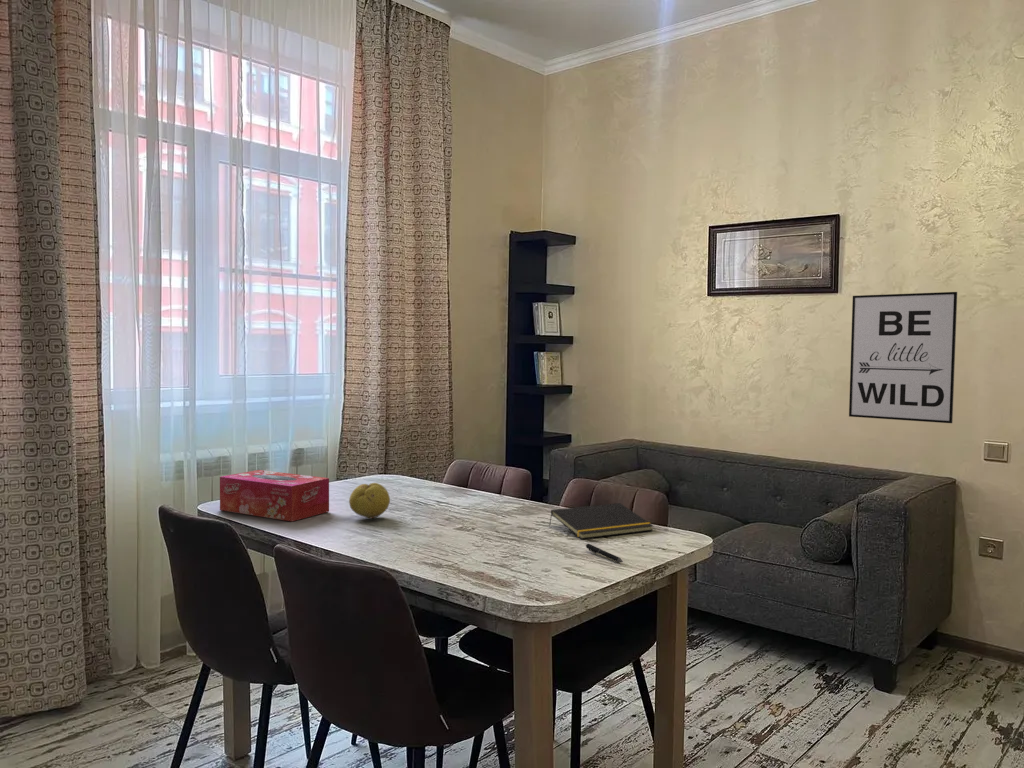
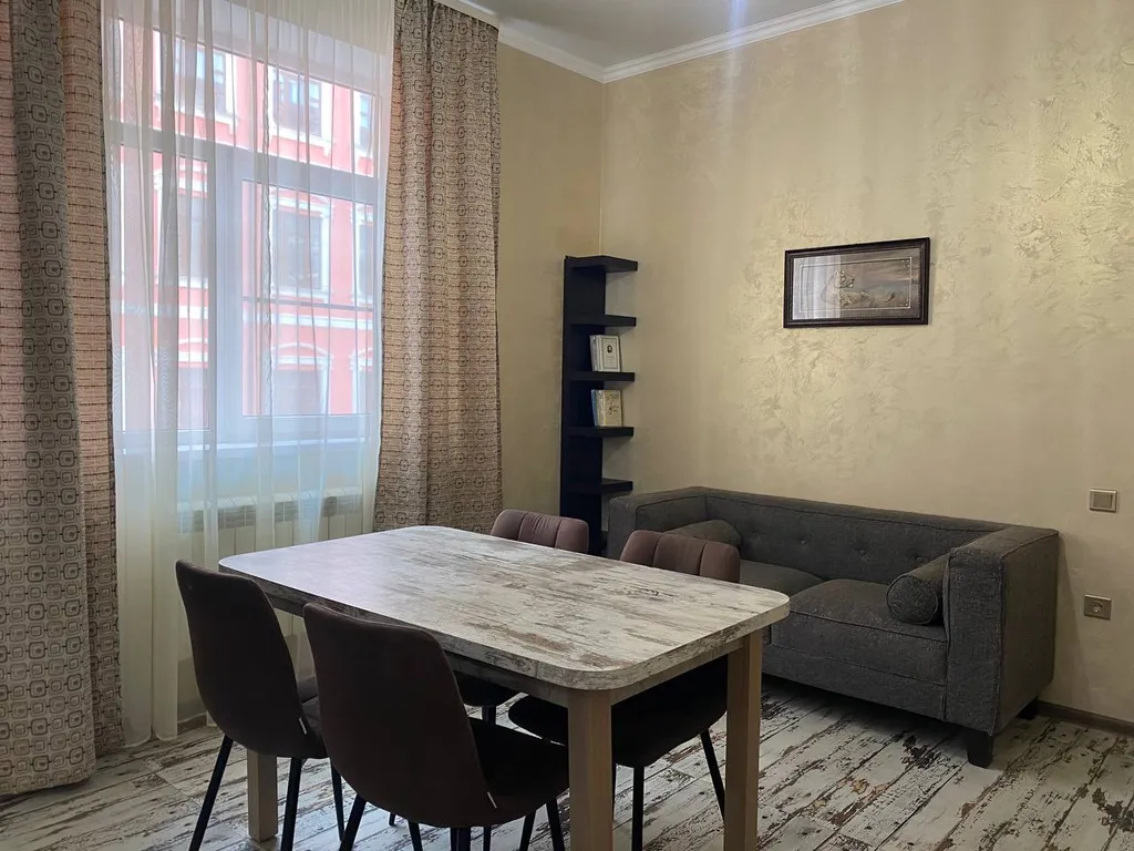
- tissue box [219,469,330,522]
- notepad [548,502,654,540]
- fruit [348,482,391,519]
- wall art [848,291,958,424]
- pen [585,543,624,563]
